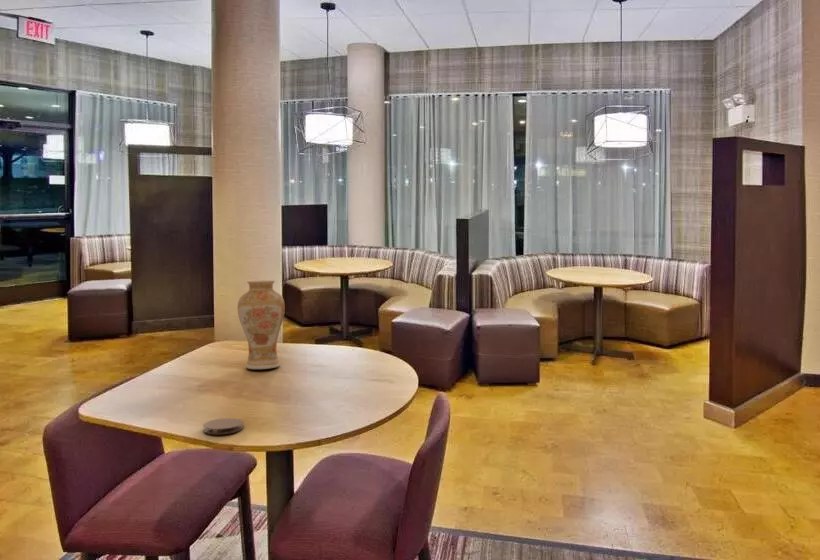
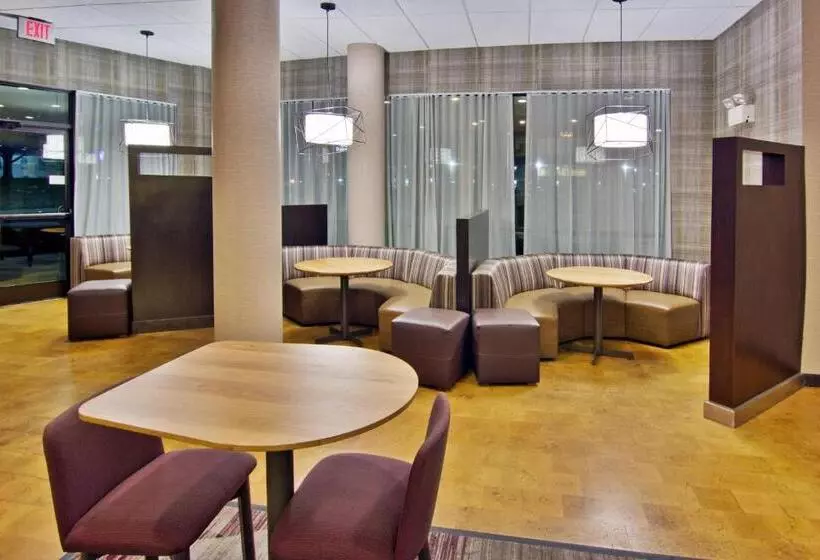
- coaster [202,417,244,435]
- vase [237,279,286,370]
